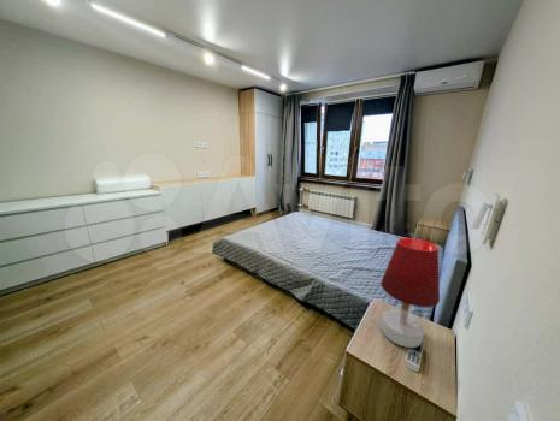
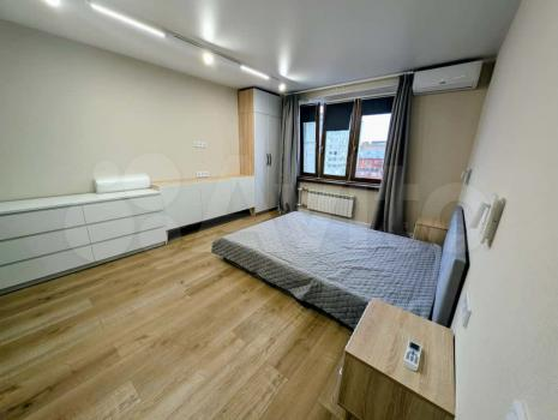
- table lamp [379,237,441,349]
